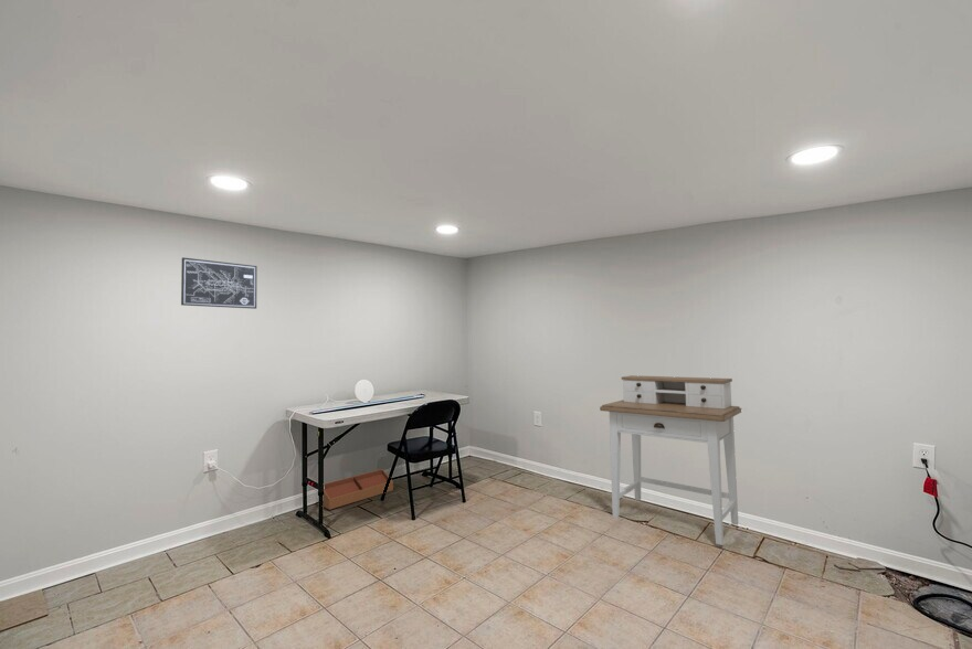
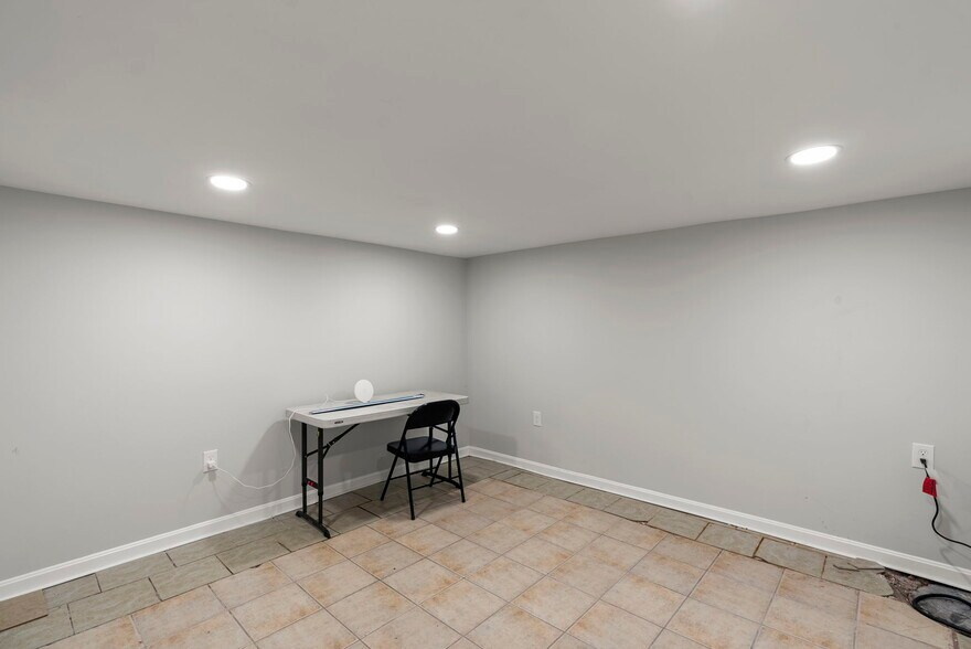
- wall art [180,256,258,310]
- storage bin [323,468,394,511]
- desk [599,374,742,546]
